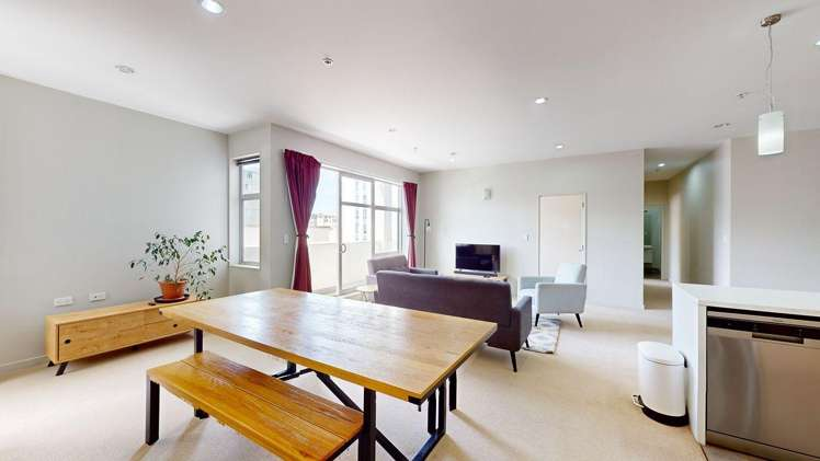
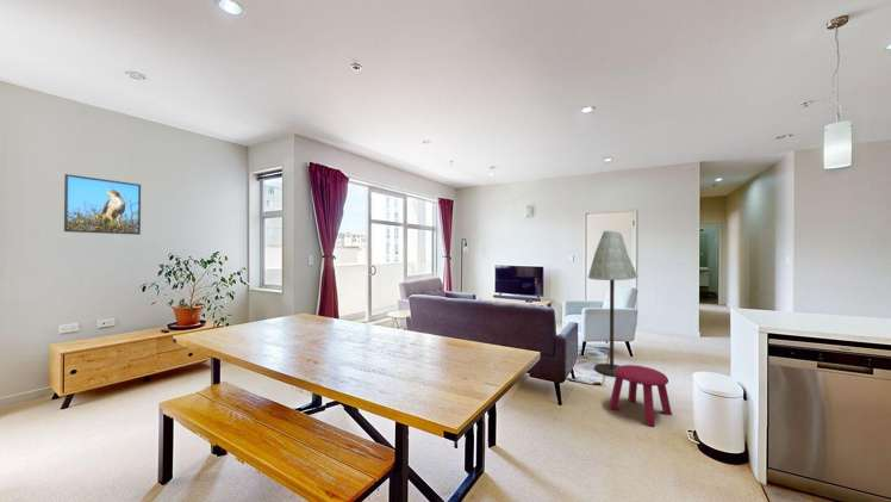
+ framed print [63,173,142,236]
+ floor lamp [587,230,640,378]
+ stool [608,364,673,427]
